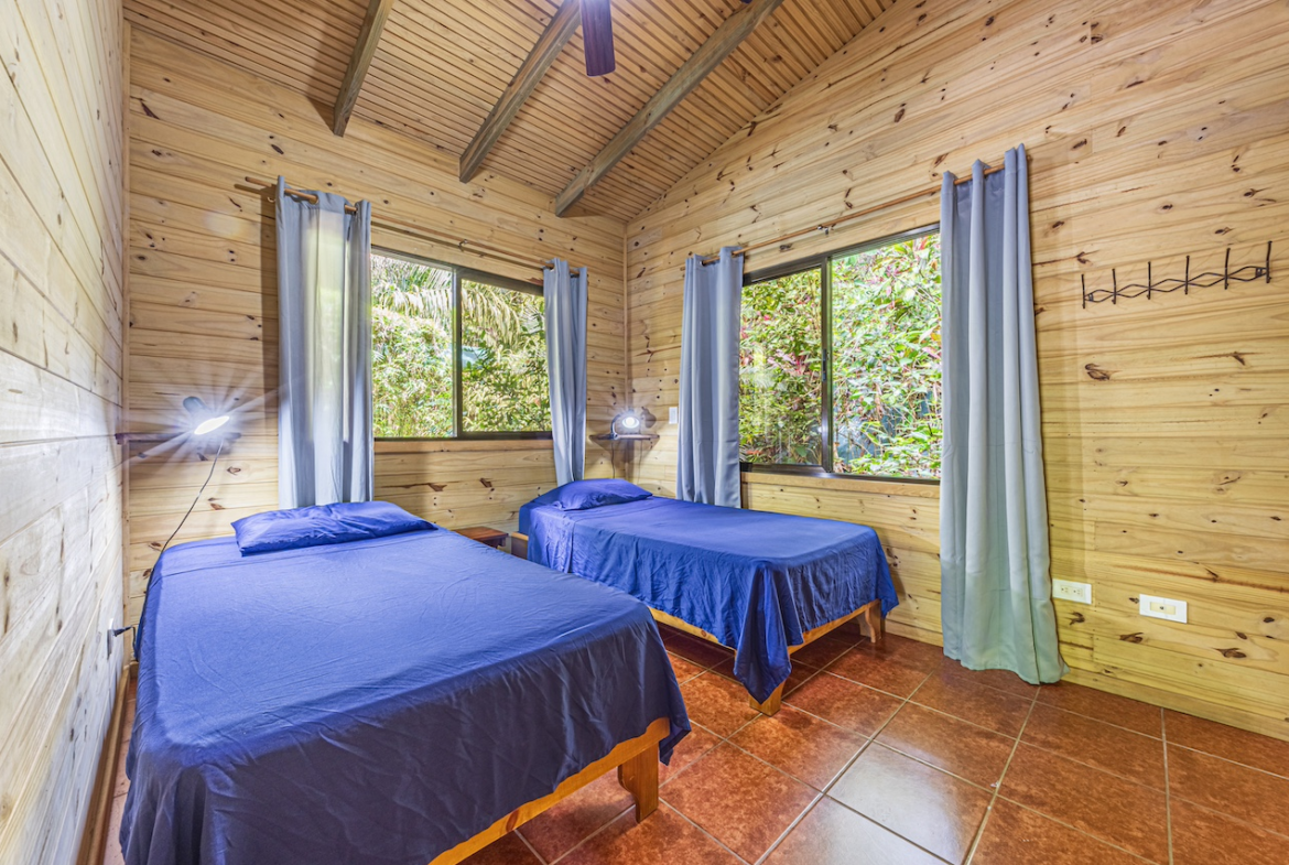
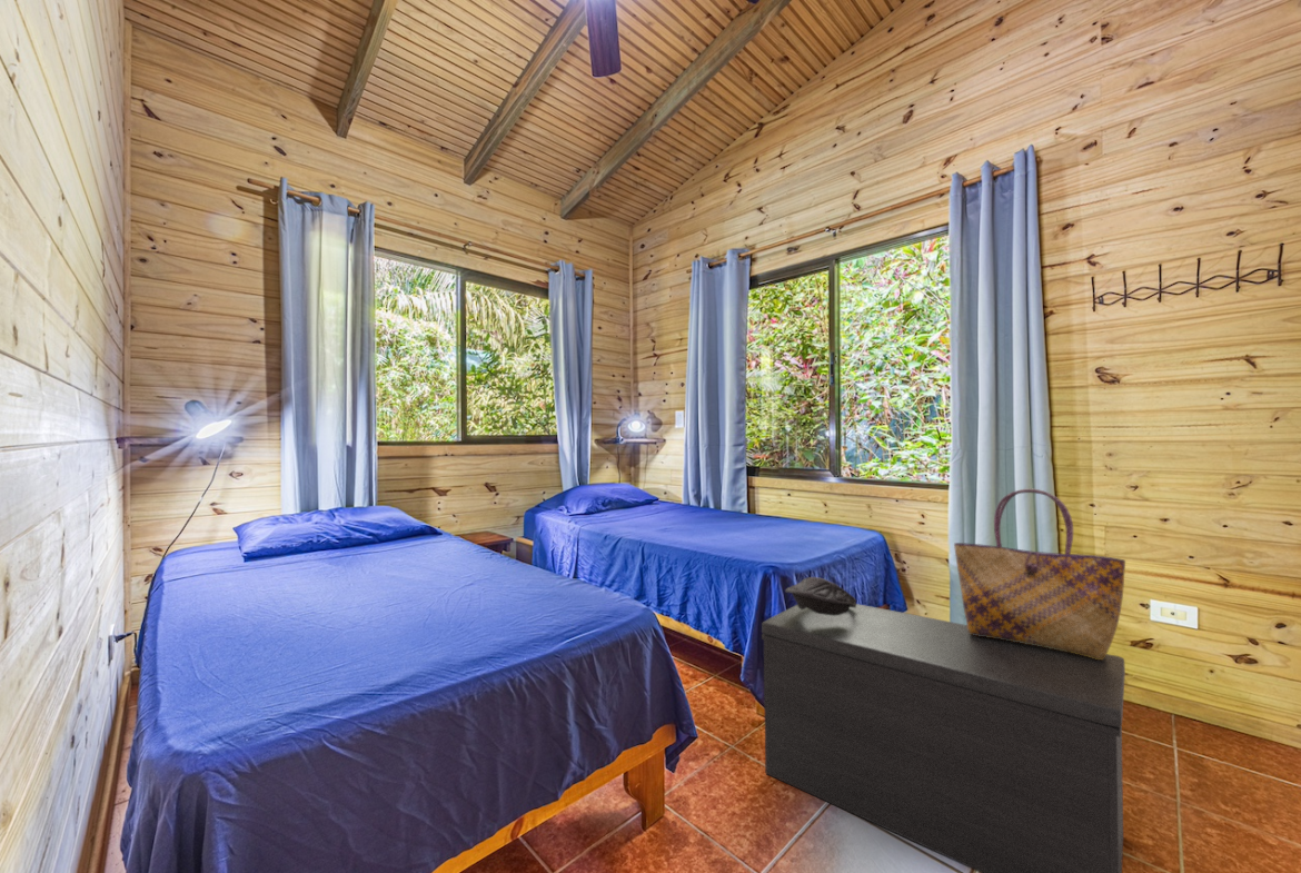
+ tote bag [953,487,1126,659]
+ bench [761,603,1126,873]
+ hat [784,576,857,615]
